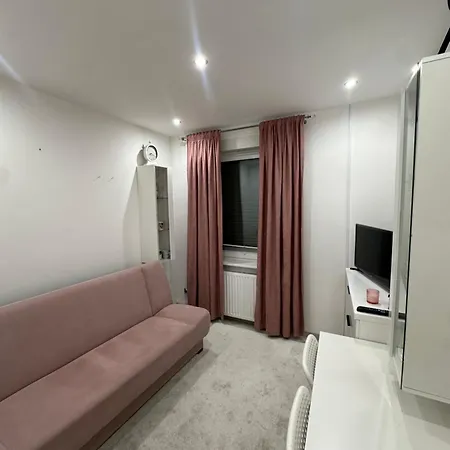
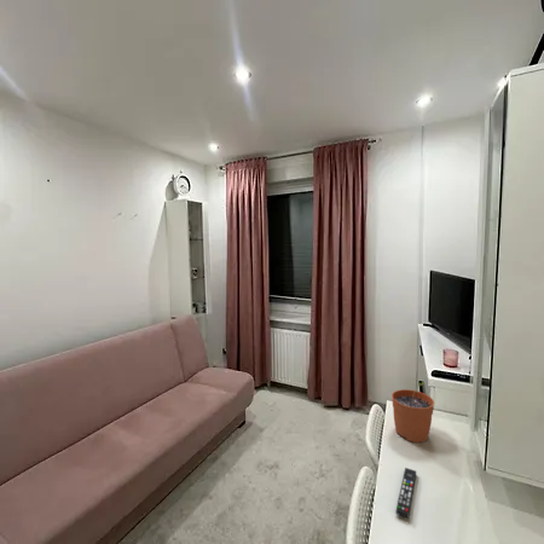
+ plant pot [390,381,435,444]
+ remote control [394,467,417,520]
